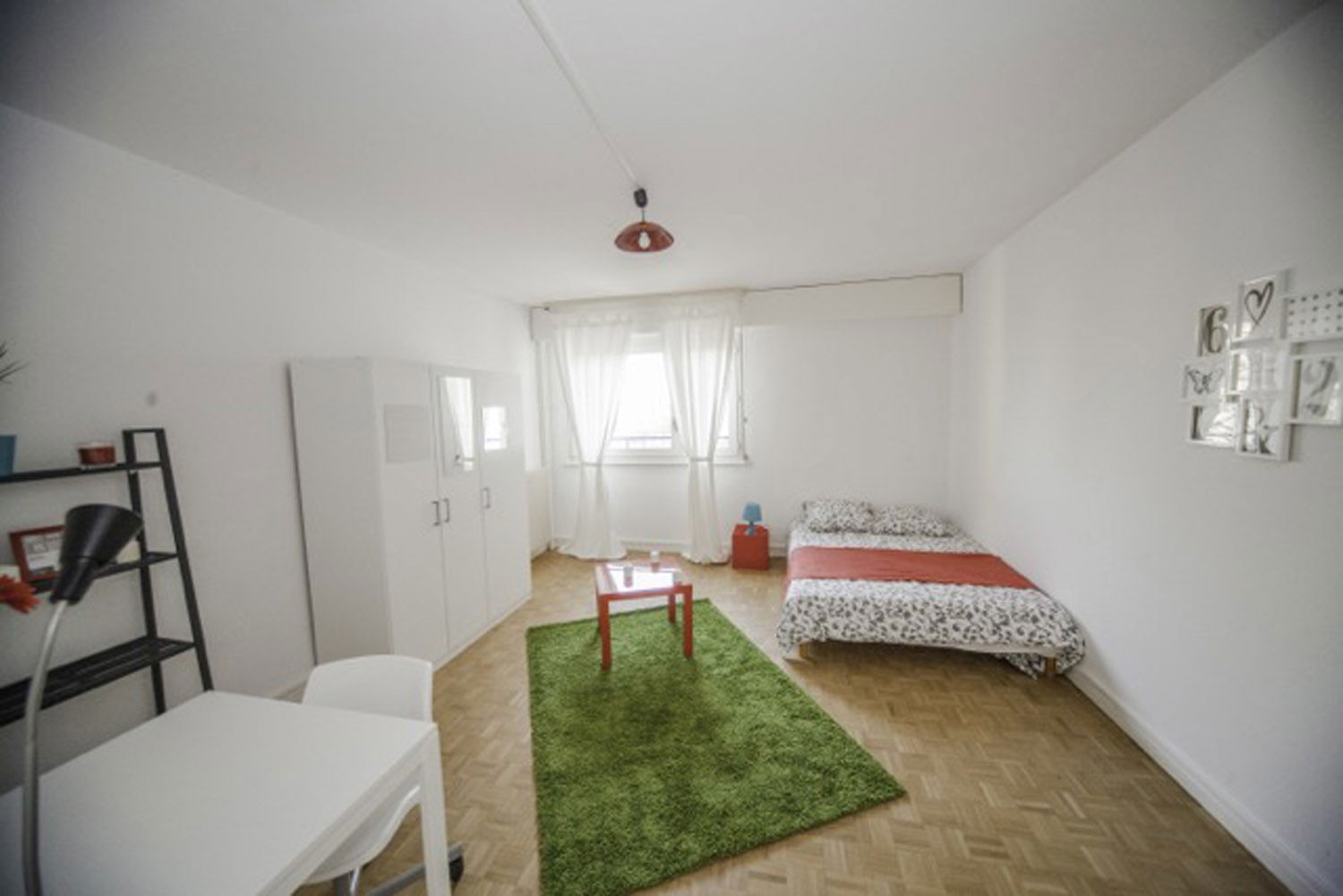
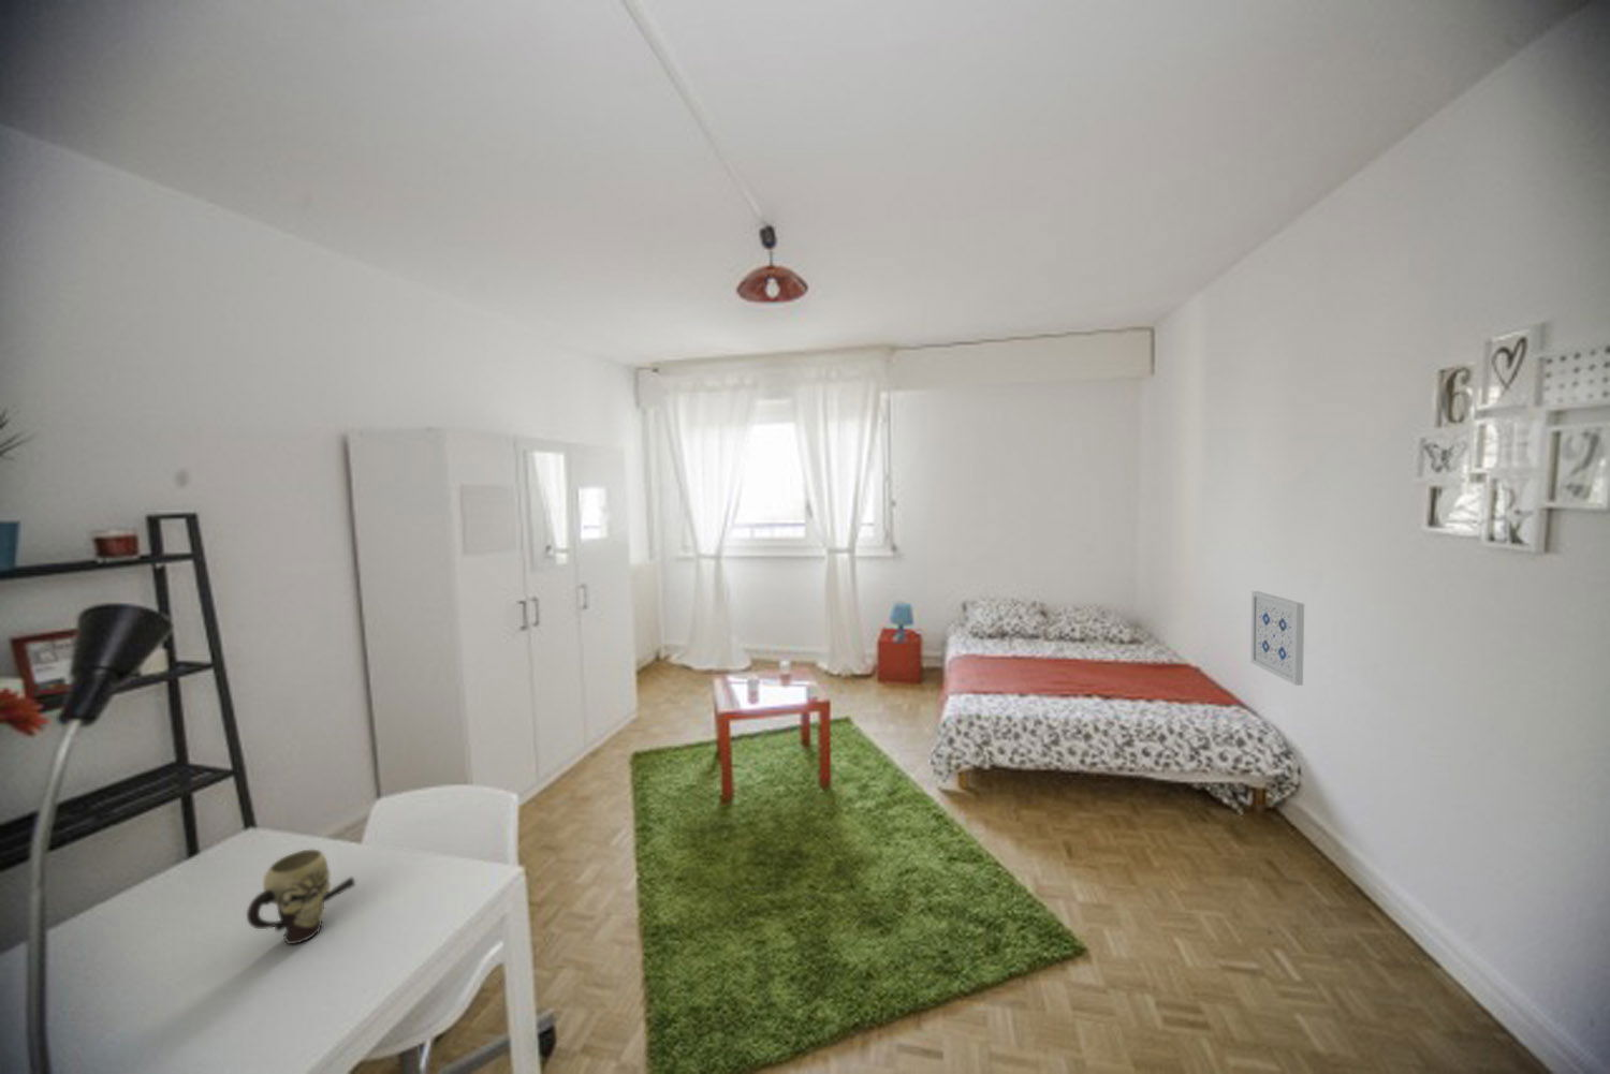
+ mug [246,849,356,946]
+ wall art [1249,590,1306,687]
